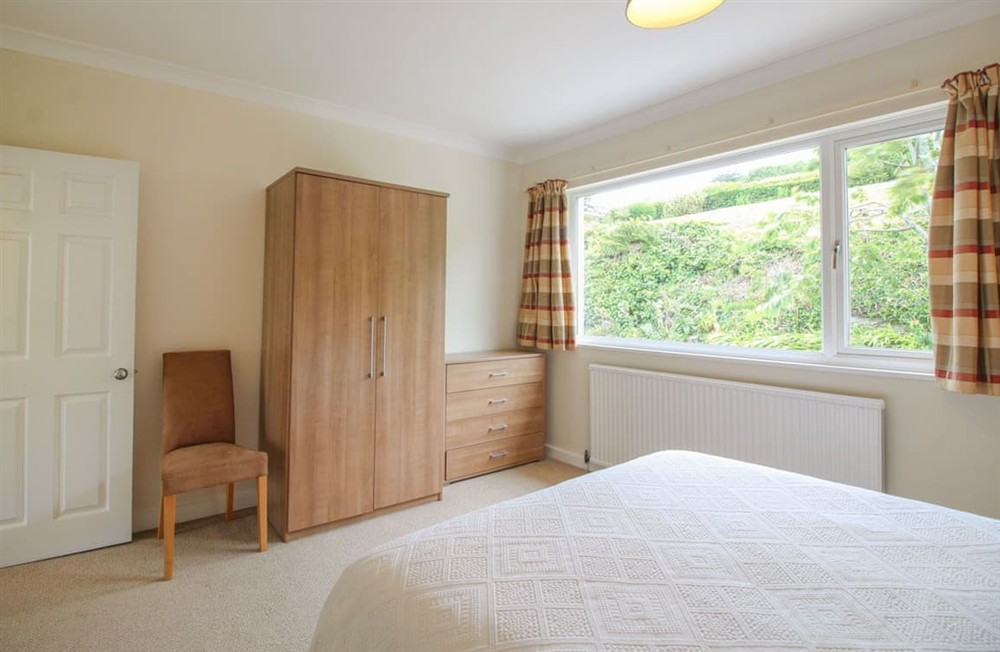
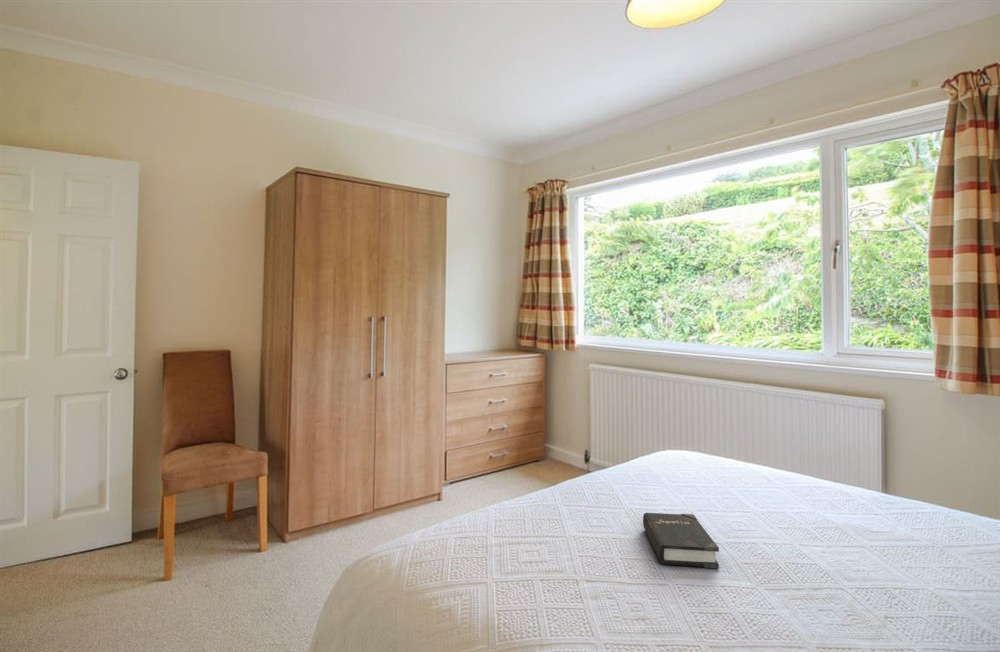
+ hardback book [642,512,720,569]
